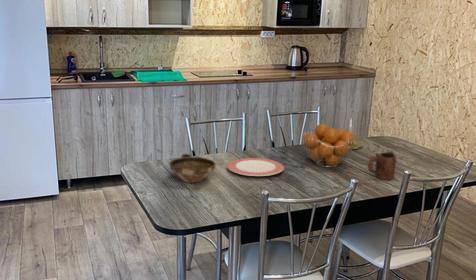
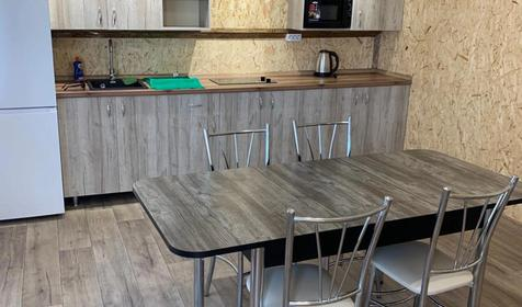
- candle holder [347,117,366,150]
- mug [367,151,397,181]
- fruit basket [301,123,357,169]
- plate [227,157,285,177]
- bowl [168,153,217,184]
